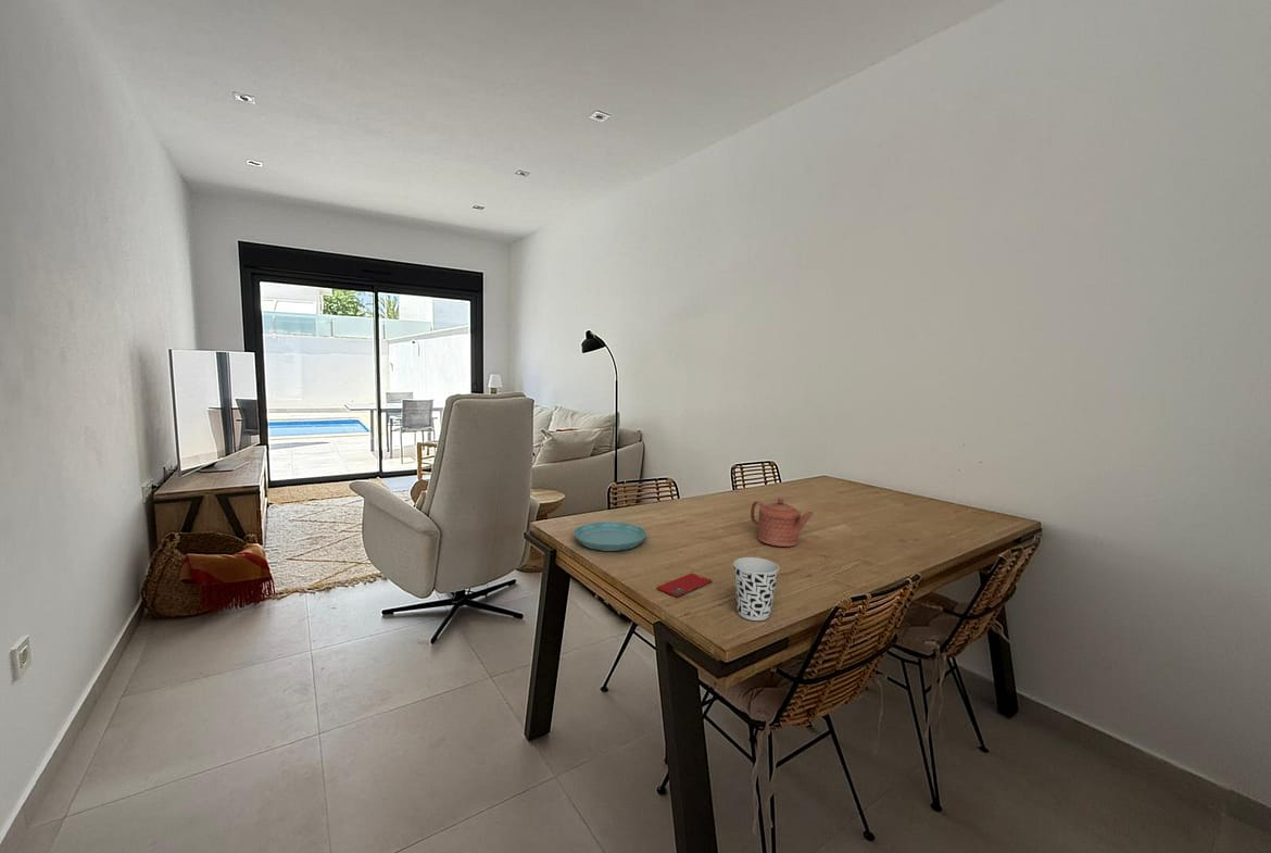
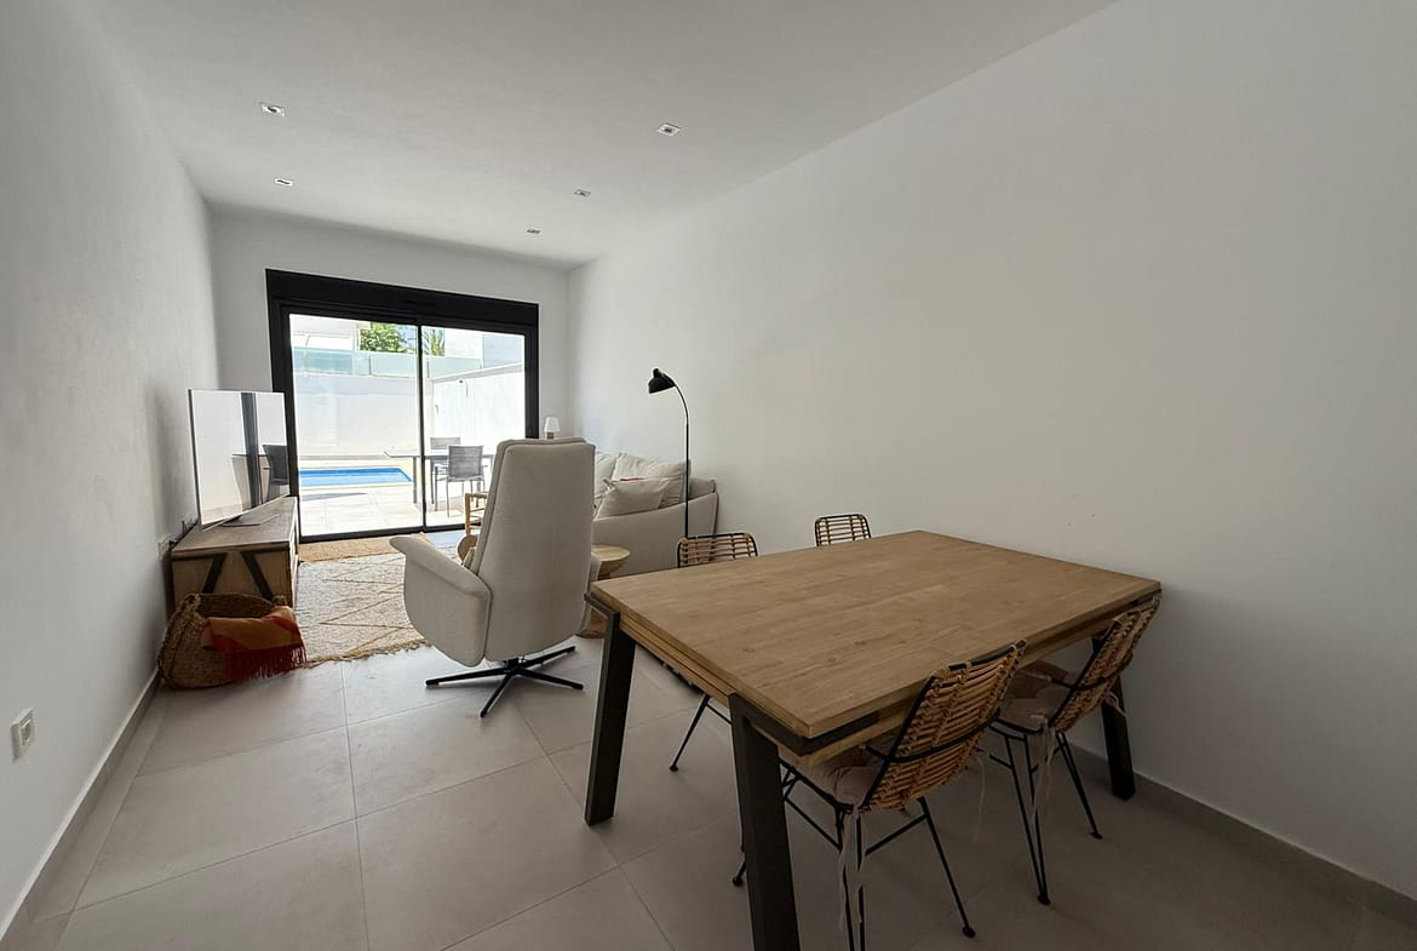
- teapot [750,496,814,548]
- smartphone [656,573,713,598]
- cup [732,556,780,622]
- saucer [572,520,647,552]
